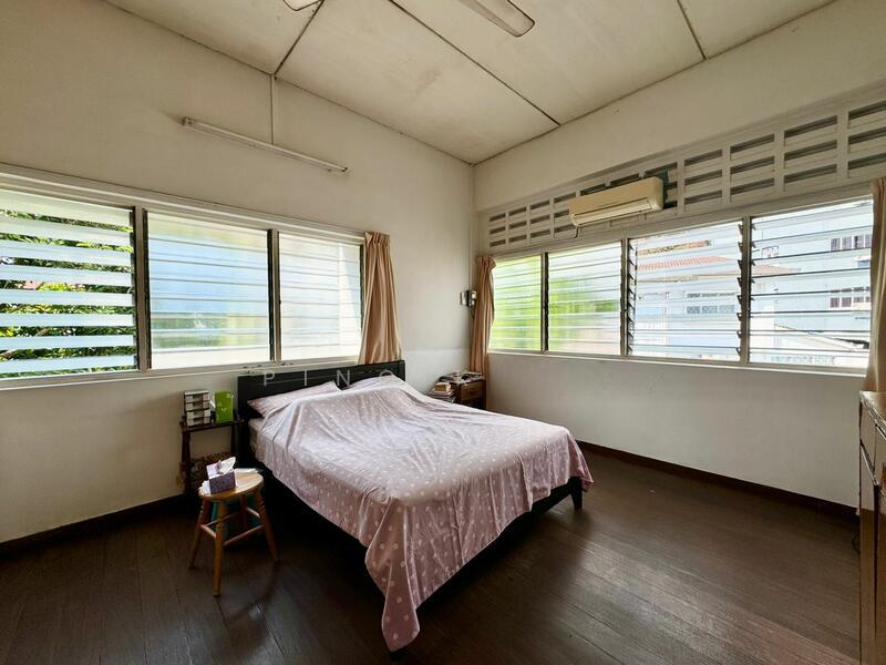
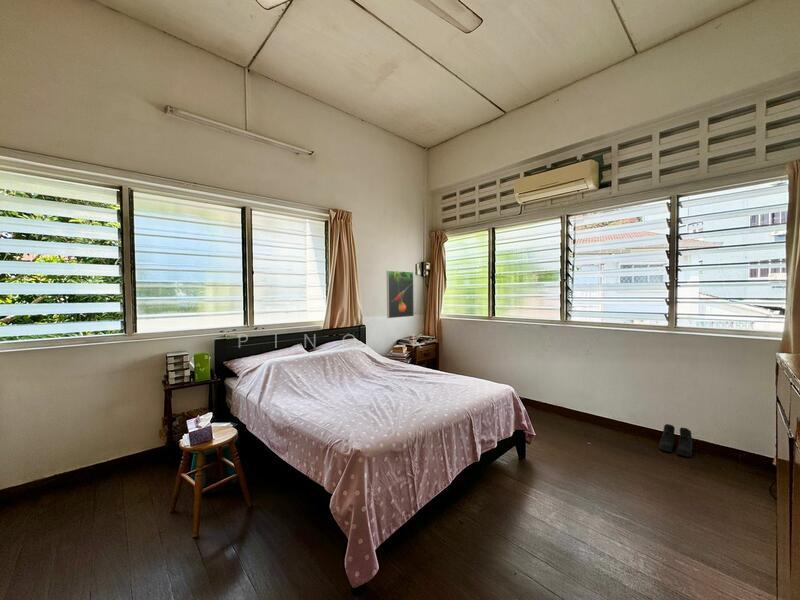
+ boots [658,423,693,458]
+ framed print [386,270,415,319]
